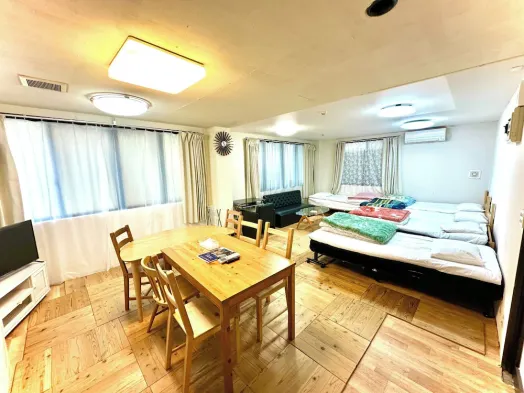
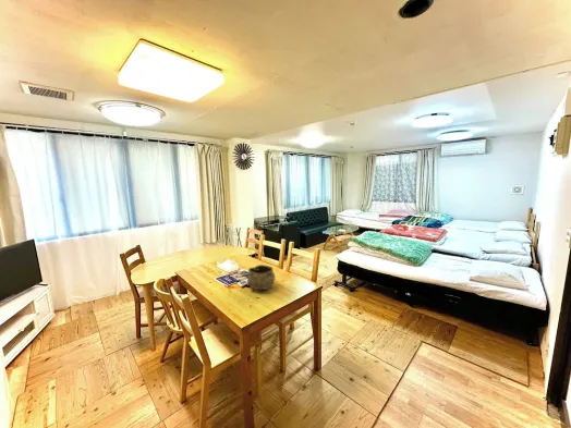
+ decorative bowl [246,264,276,291]
